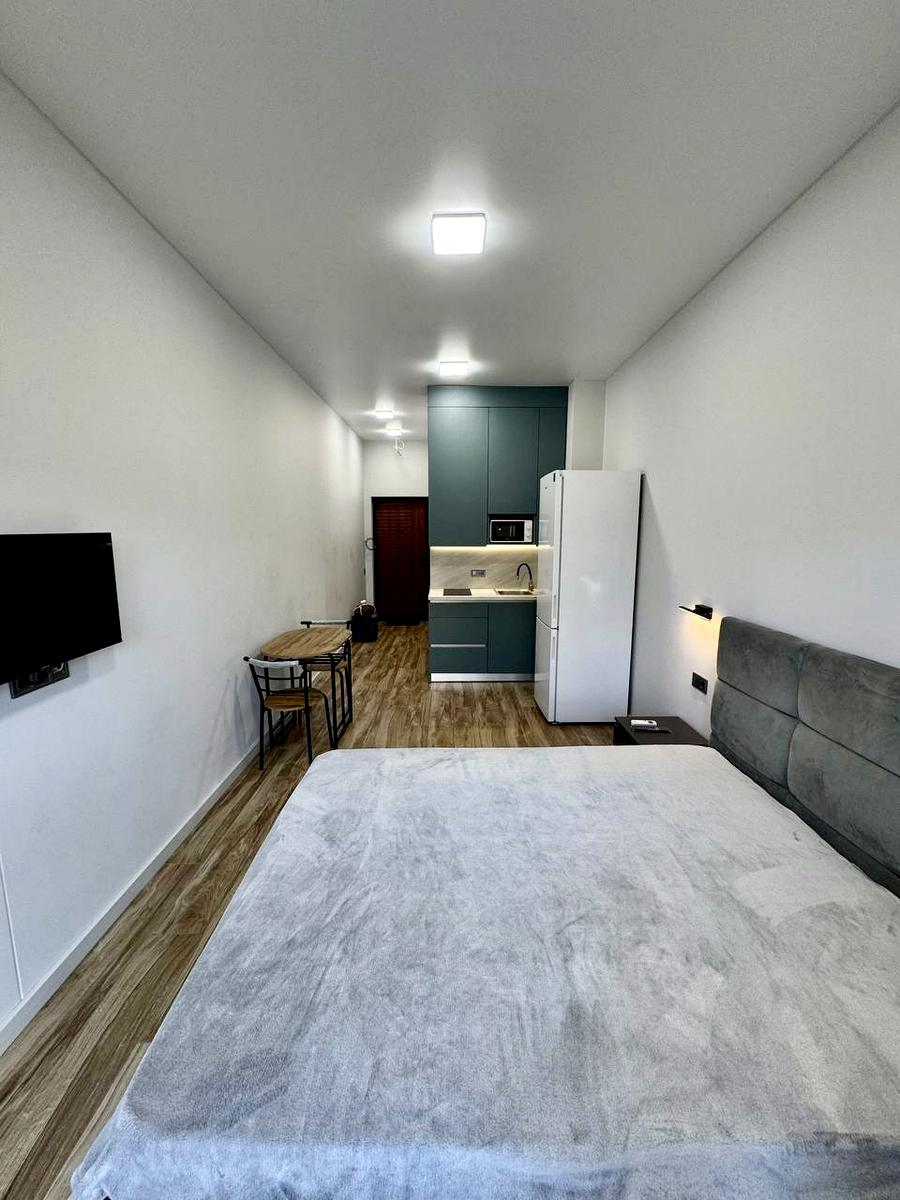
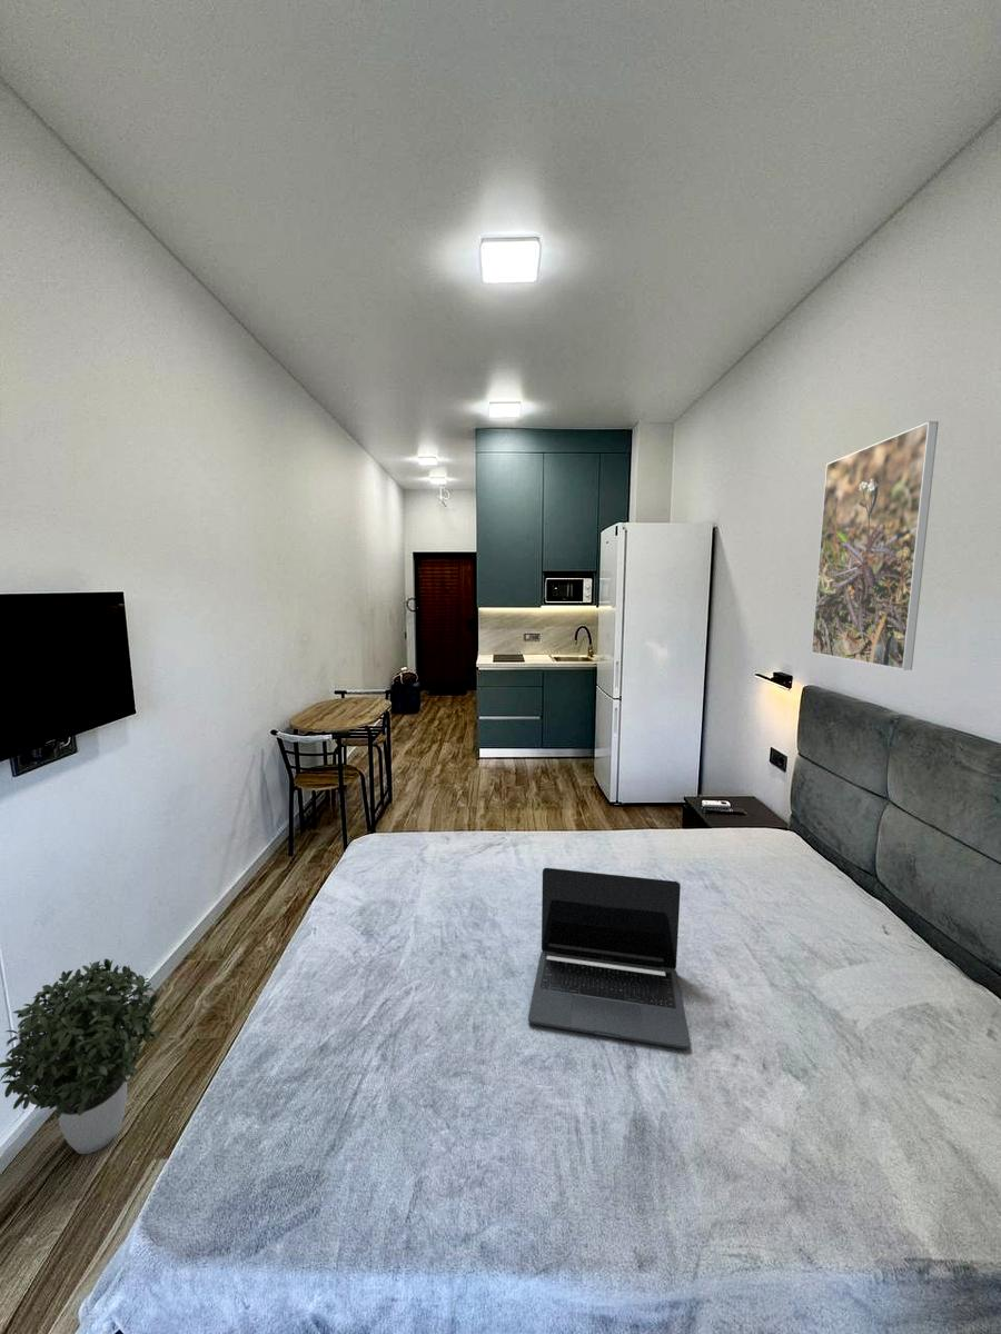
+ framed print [810,420,940,671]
+ laptop [527,867,691,1051]
+ potted plant [0,958,161,1155]
